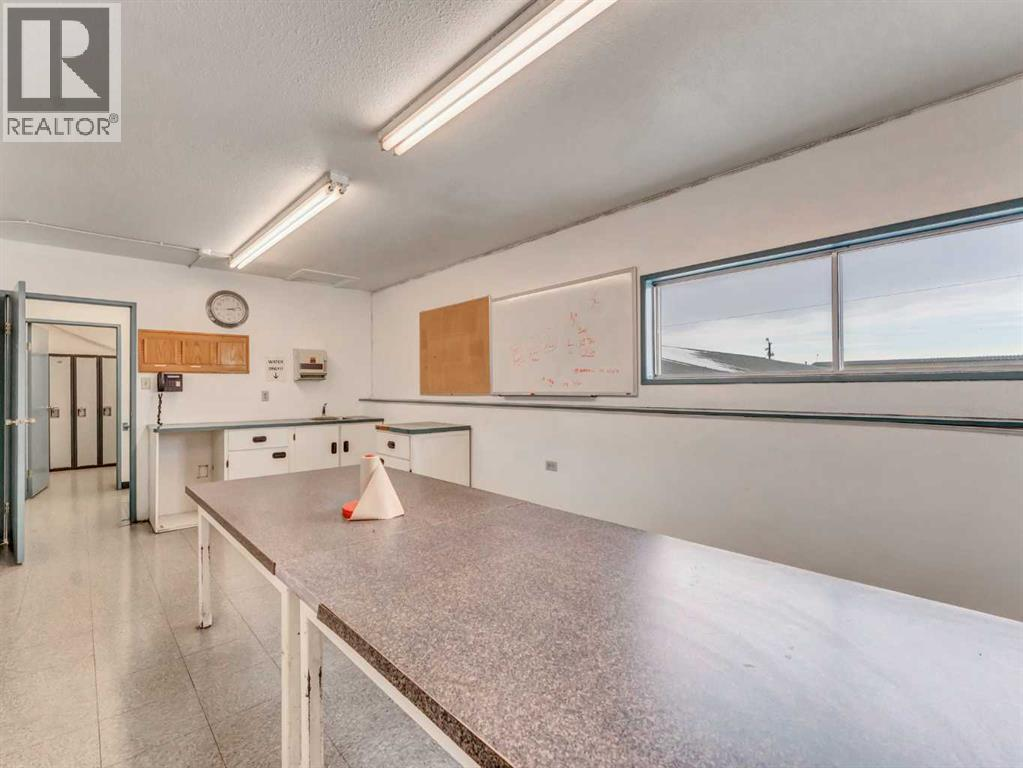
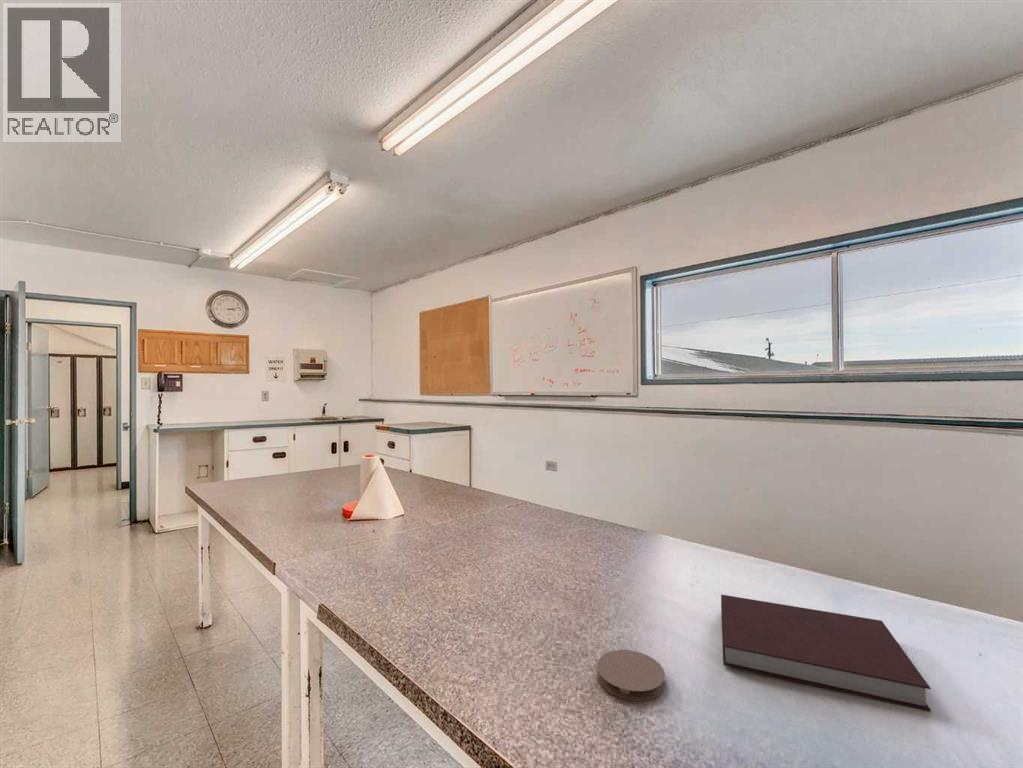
+ notebook [720,594,932,712]
+ coaster [596,649,666,702]
